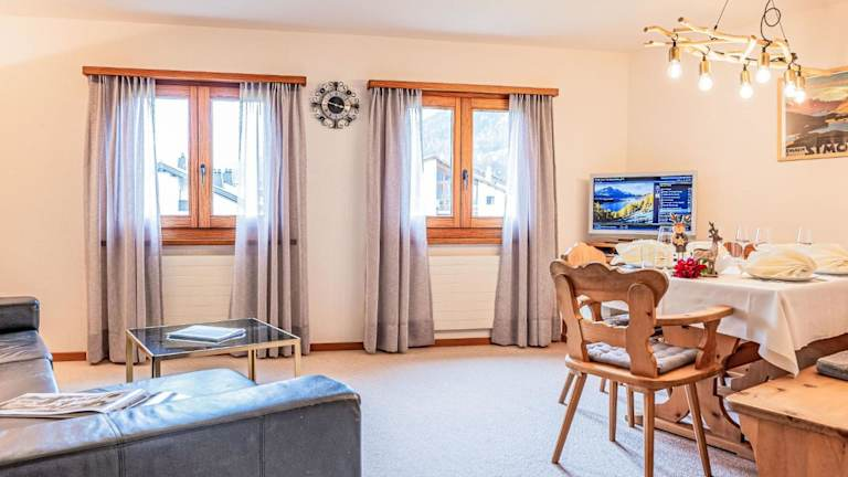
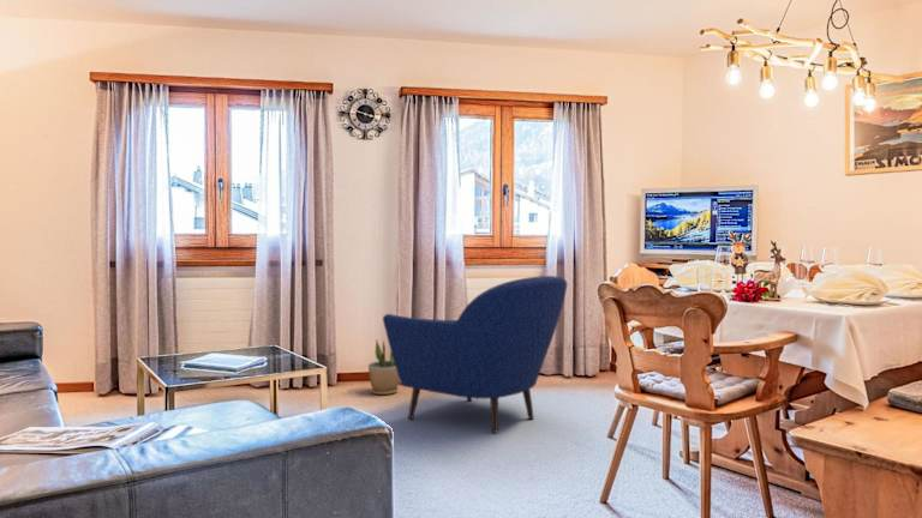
+ armchair [382,275,568,434]
+ potted plant [367,338,400,396]
